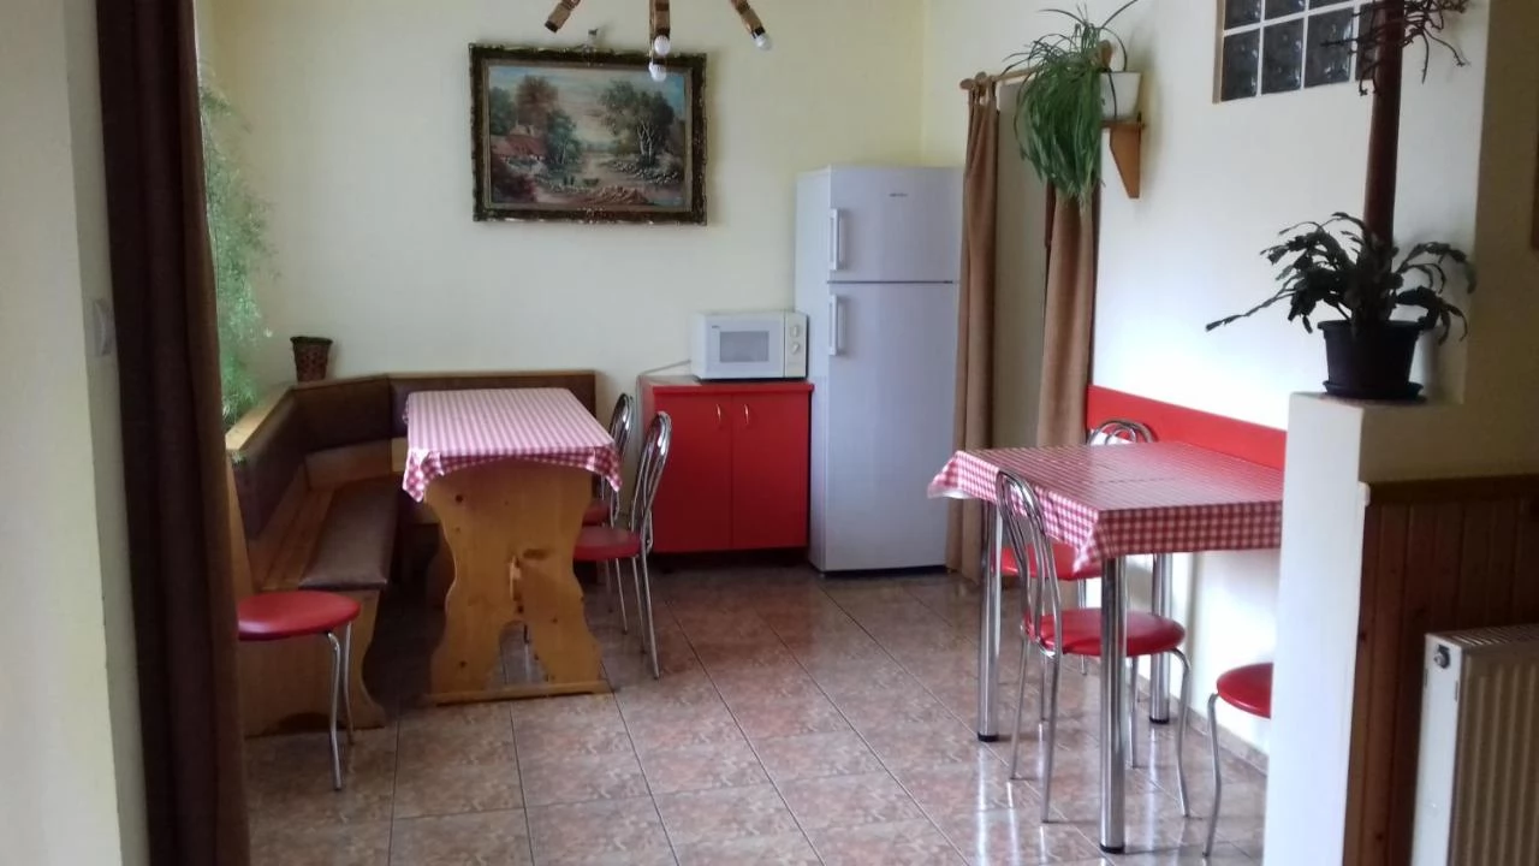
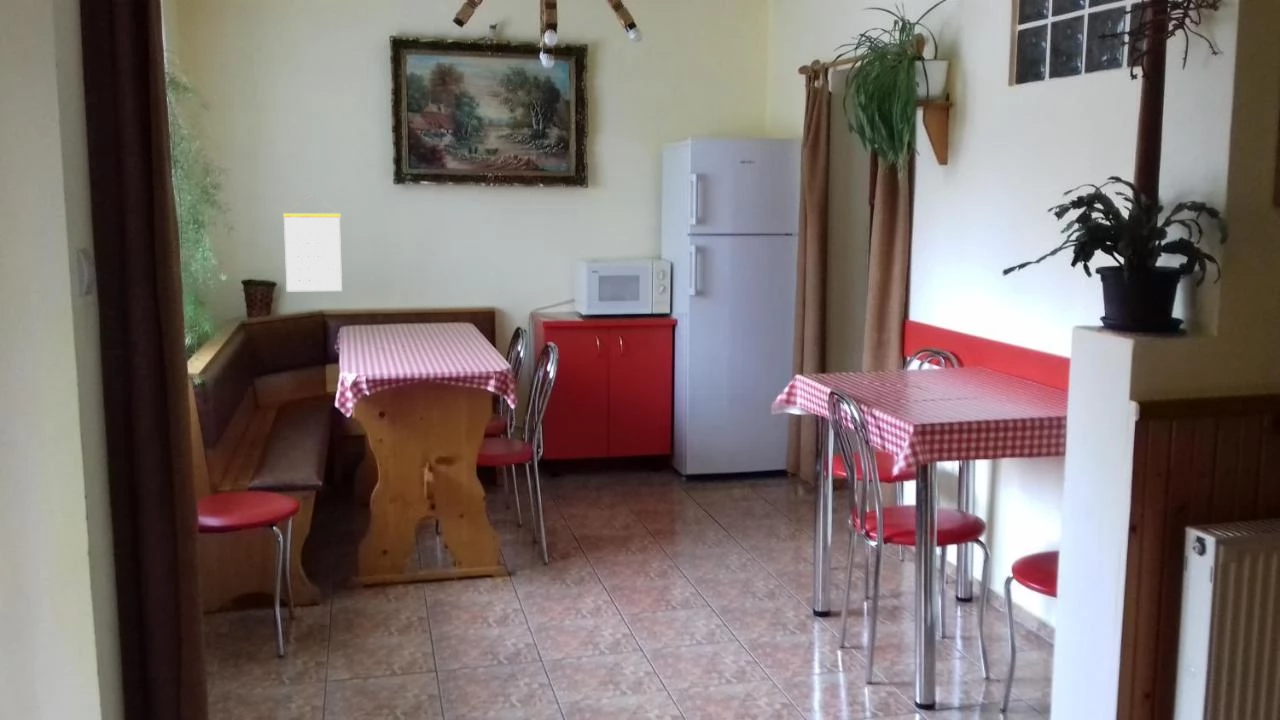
+ calendar [282,194,343,293]
